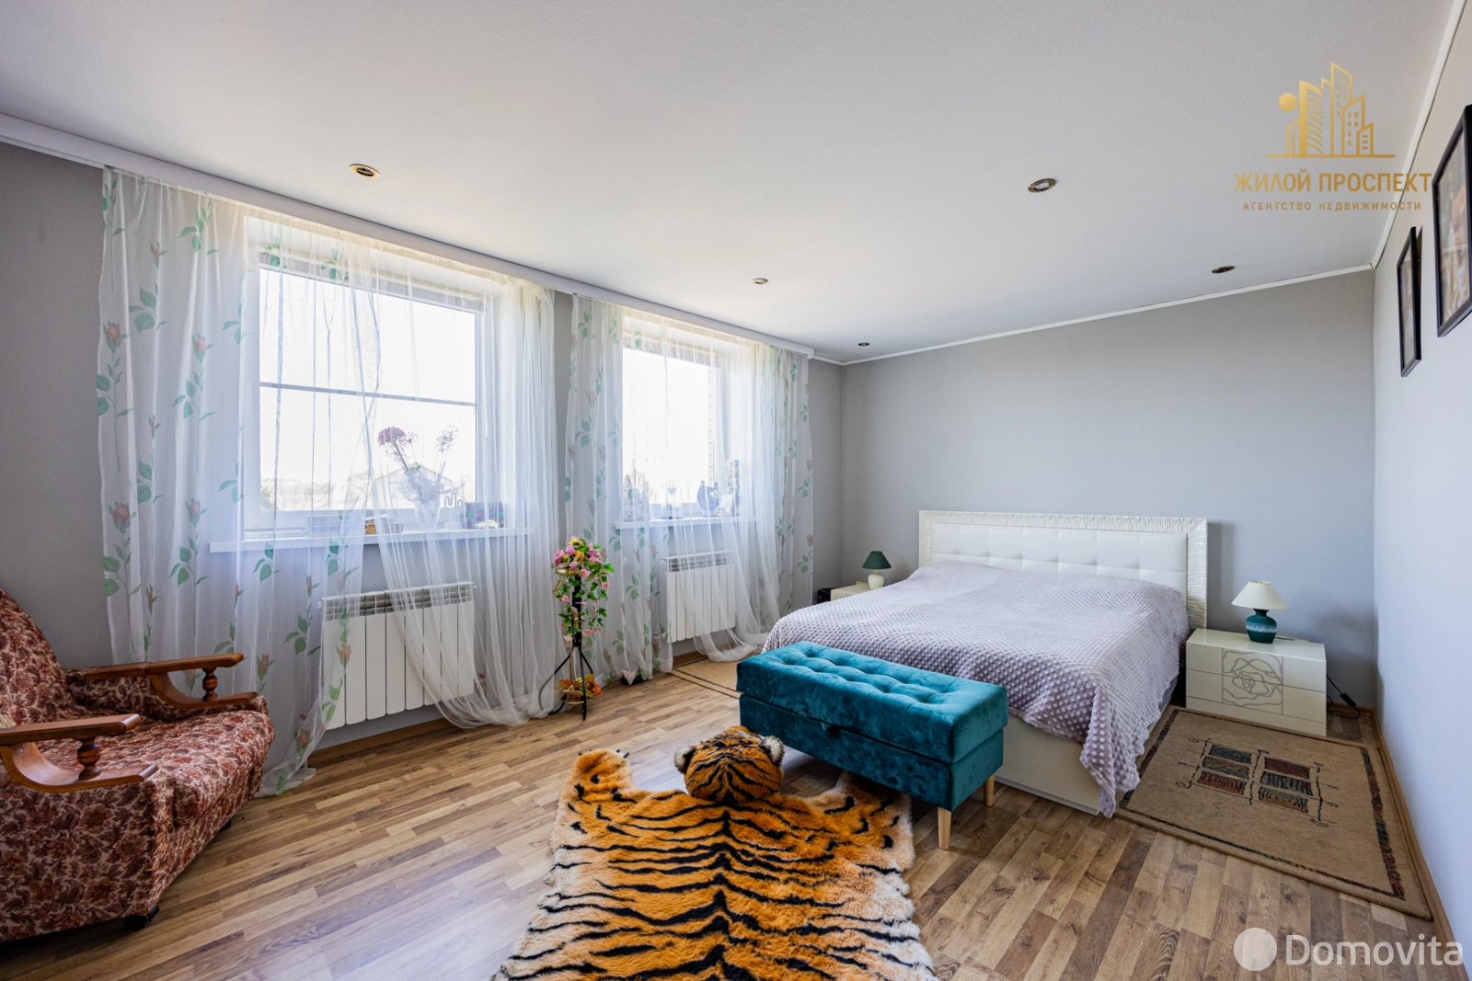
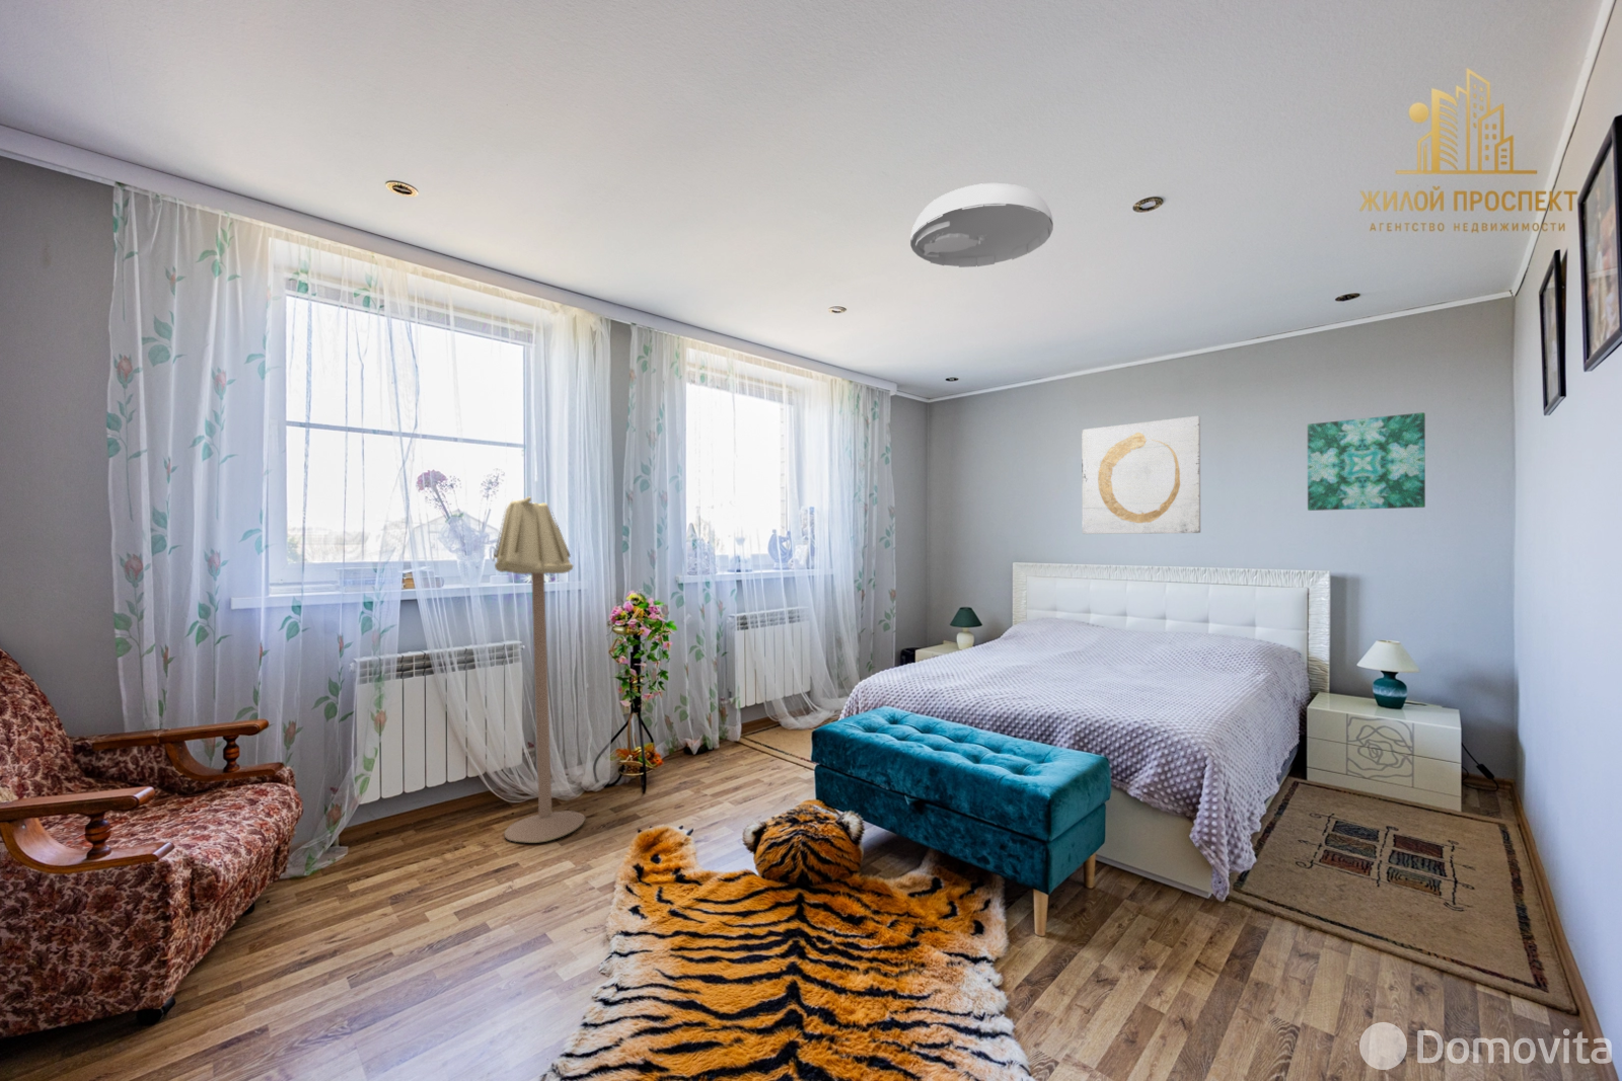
+ wall art [1080,415,1201,534]
+ floor lamp [491,496,587,845]
+ wall art [1307,411,1426,512]
+ ceiling light [909,182,1055,269]
